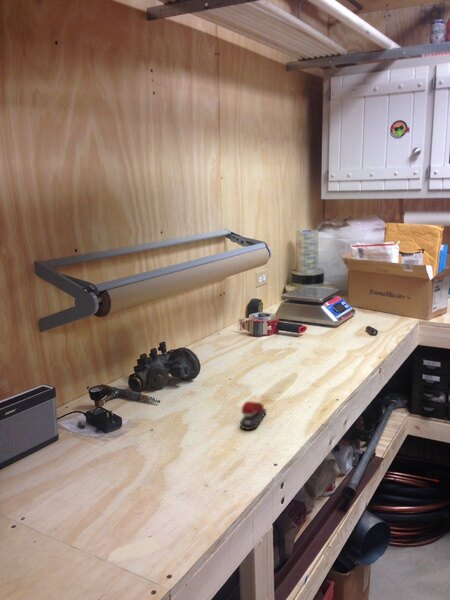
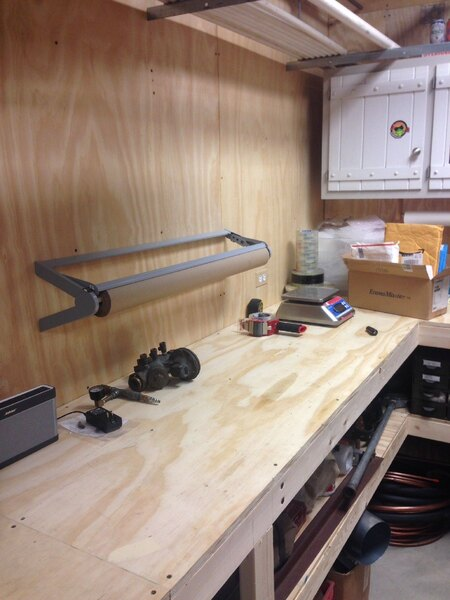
- stapler [239,400,267,431]
